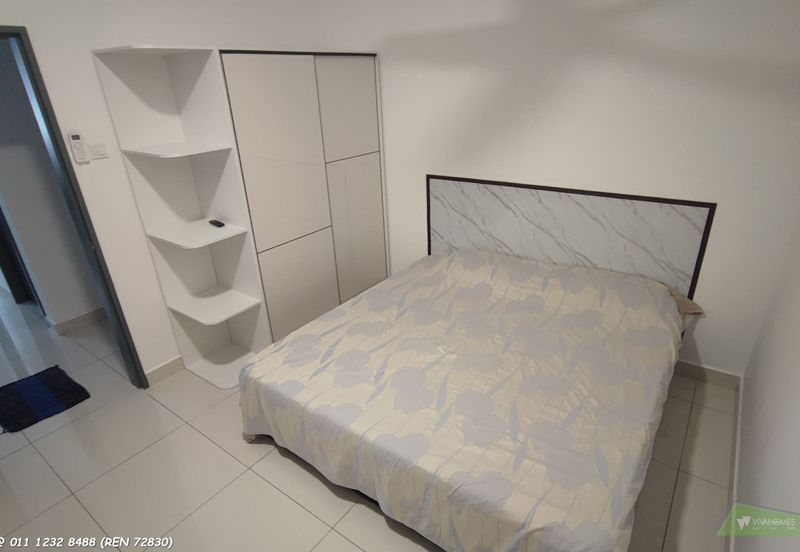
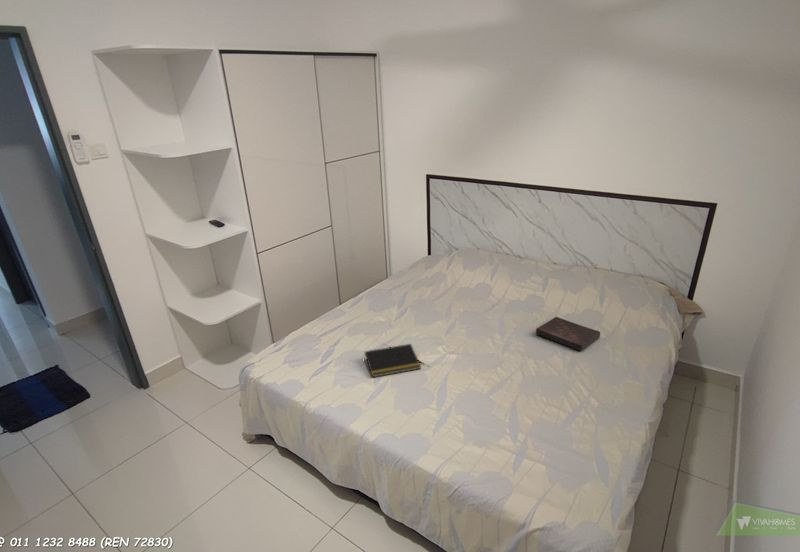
+ book [535,316,601,352]
+ notepad [363,343,422,378]
